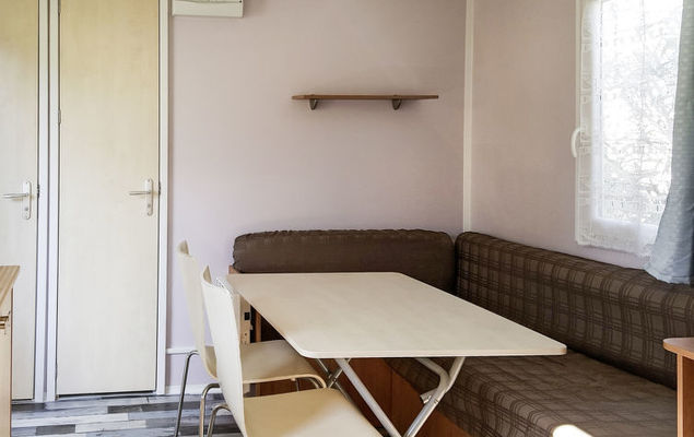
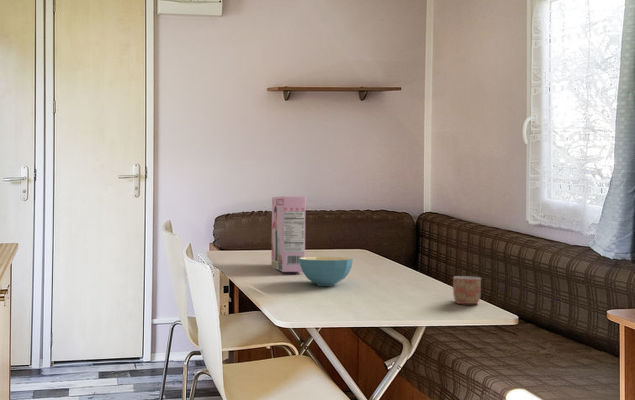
+ cereal bowl [299,256,354,287]
+ mug [452,275,482,305]
+ cereal box [270,195,306,273]
